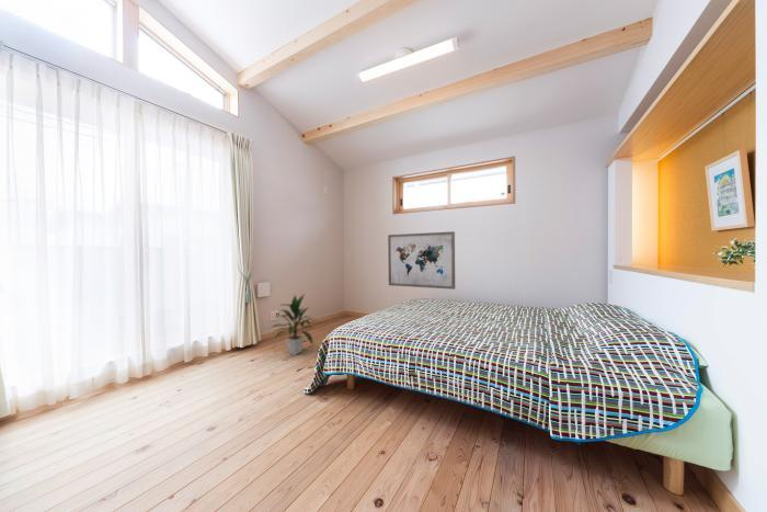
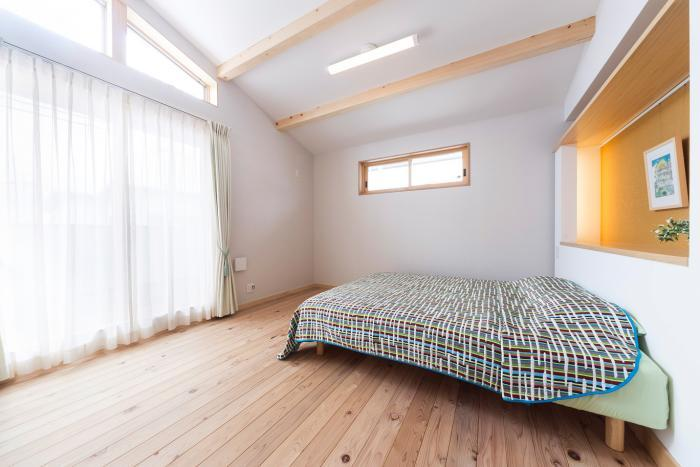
- indoor plant [270,293,316,356]
- wall art [387,230,456,291]
